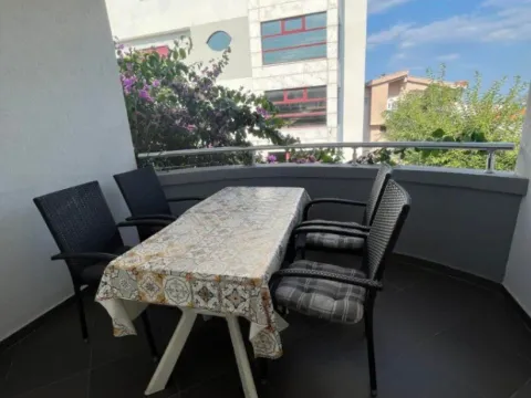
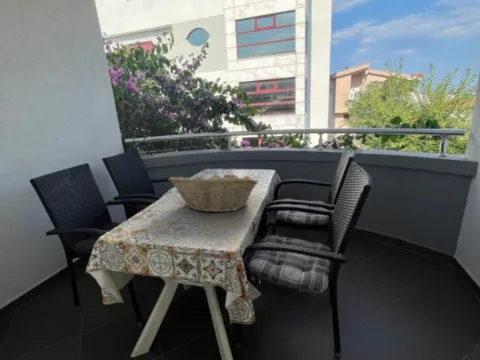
+ fruit basket [167,170,259,213]
